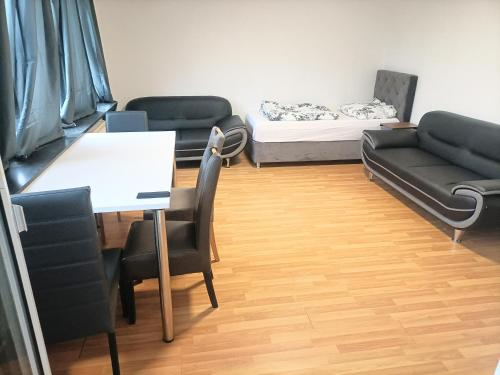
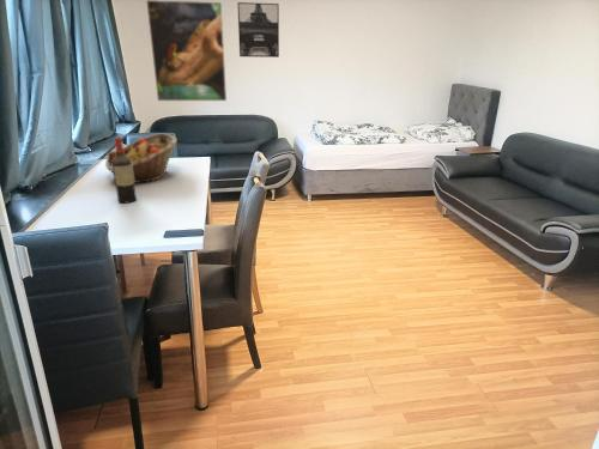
+ fruit basket [104,133,179,184]
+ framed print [145,0,228,102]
+ wall art [236,1,280,59]
+ wine bottle [111,135,138,205]
